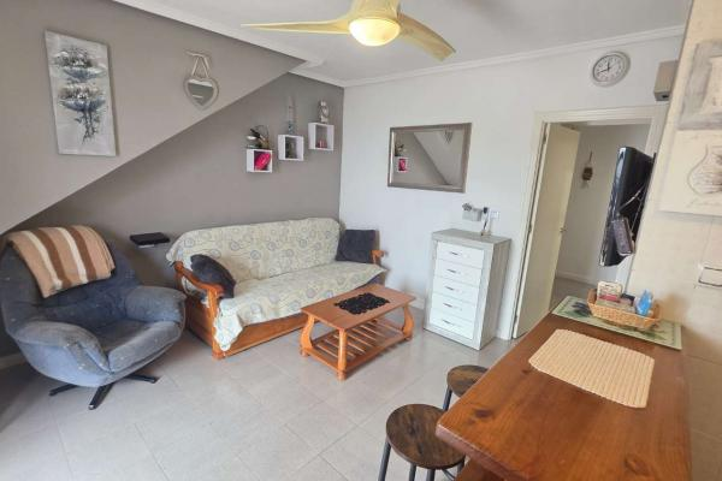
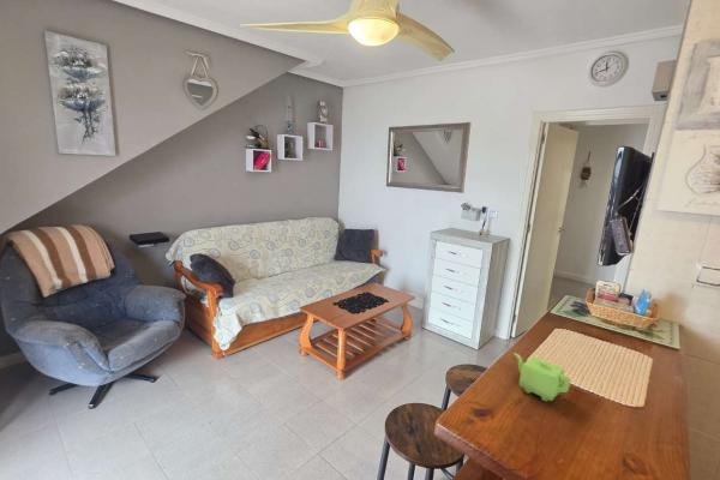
+ teapot [512,352,571,402]
